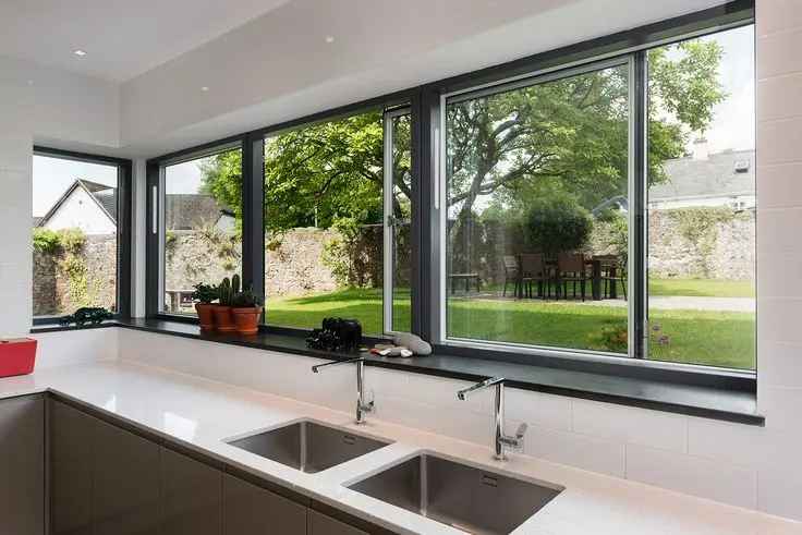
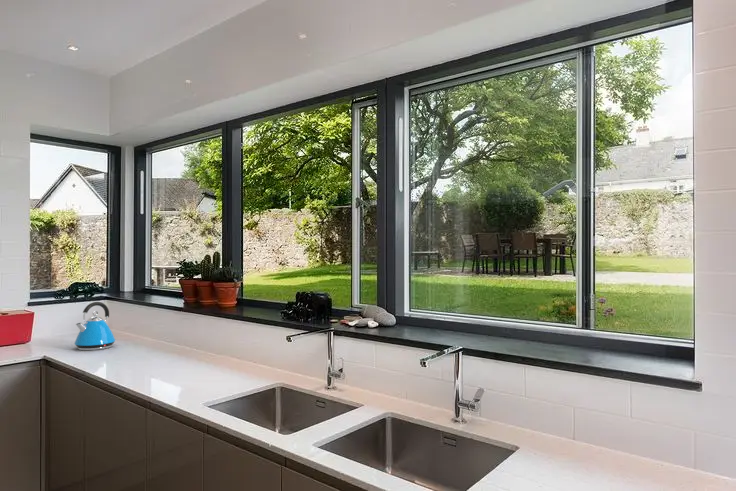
+ kettle [73,301,117,351]
